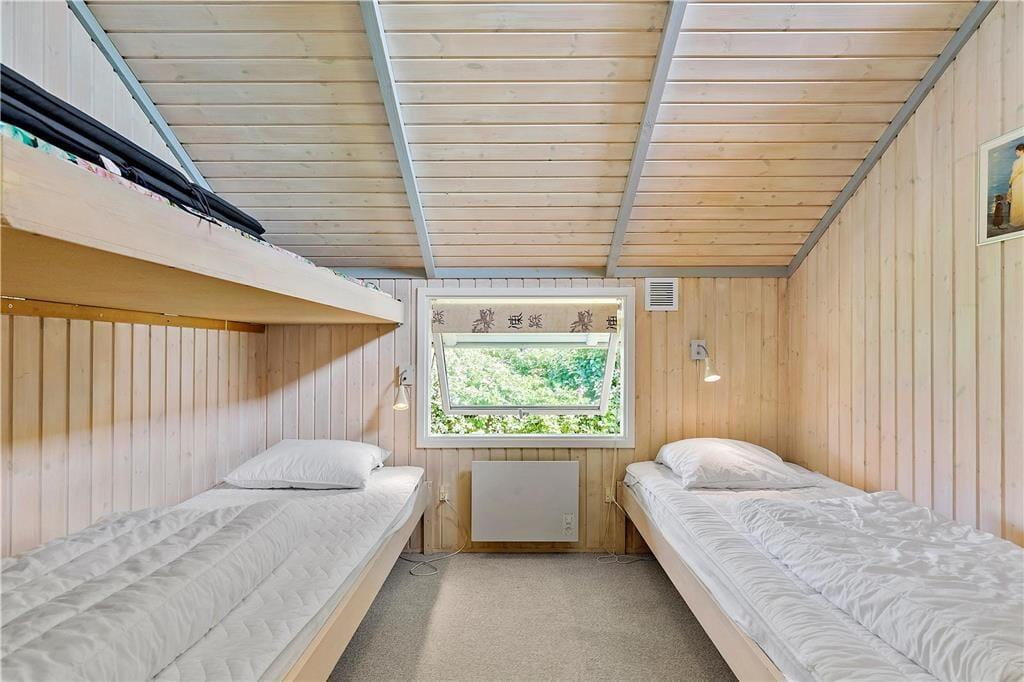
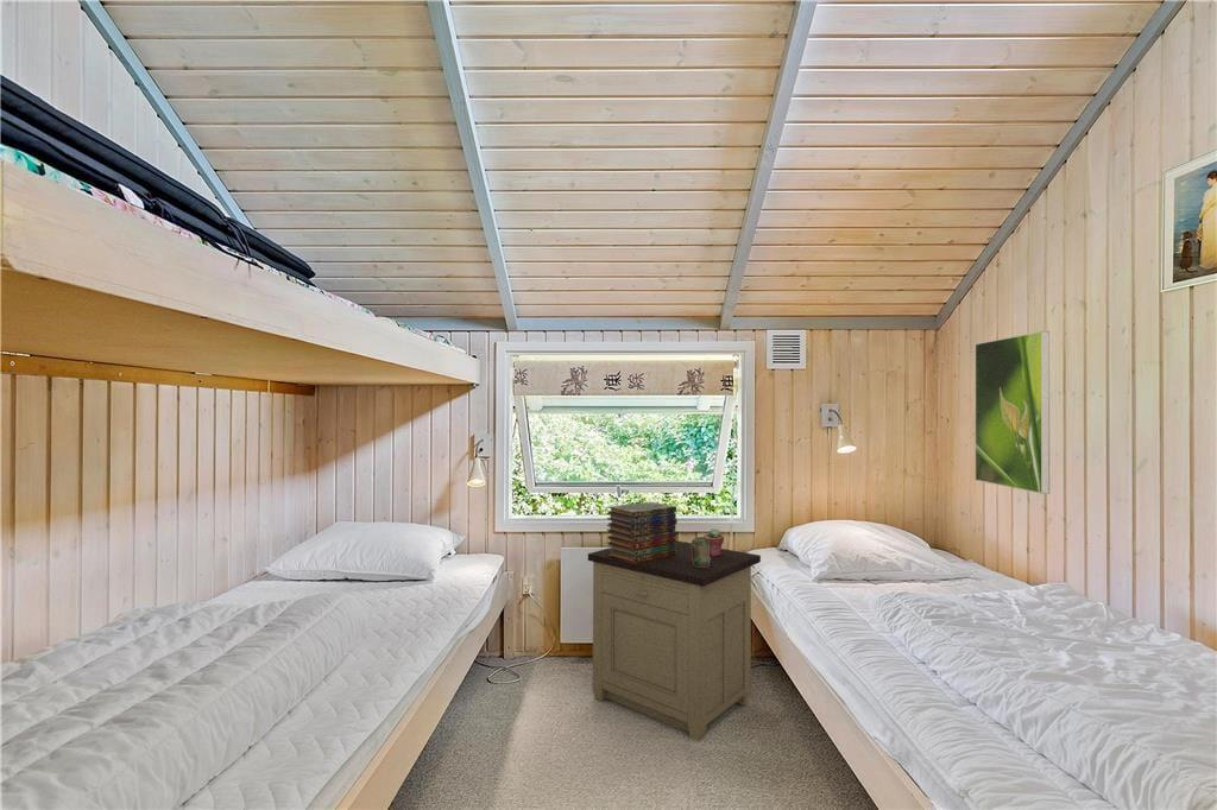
+ potted succulent [702,527,725,556]
+ mug [691,536,711,568]
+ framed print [973,330,1051,495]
+ book stack [606,500,679,564]
+ nightstand [587,539,762,742]
